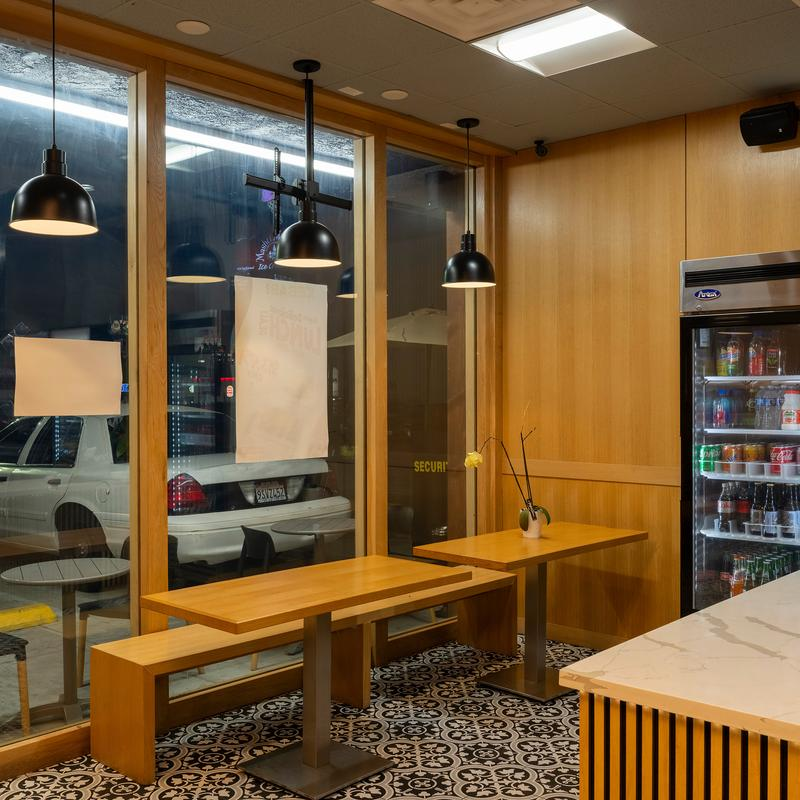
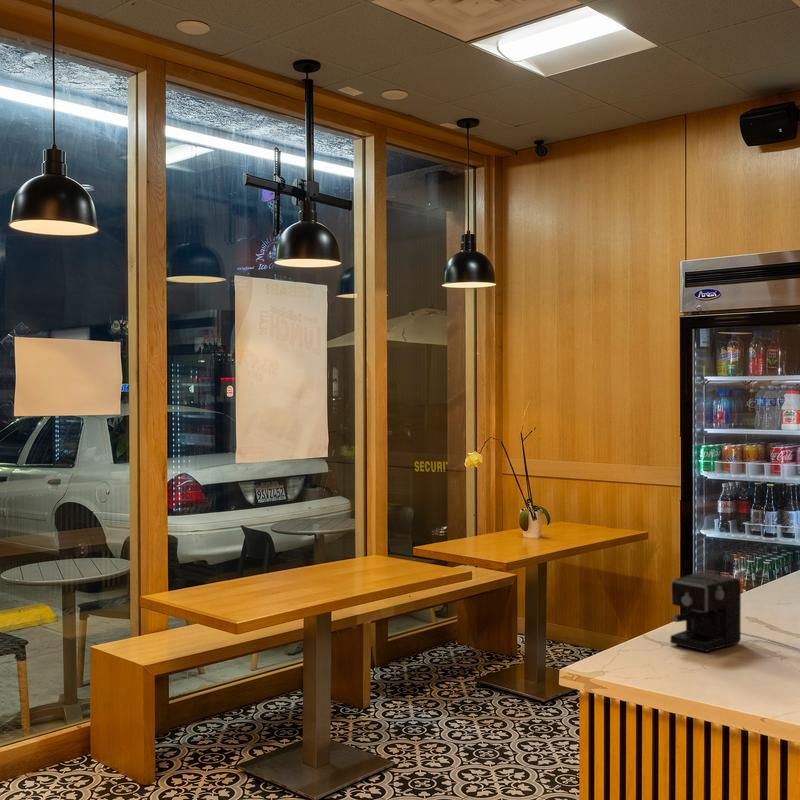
+ coffee maker [669,571,800,653]
